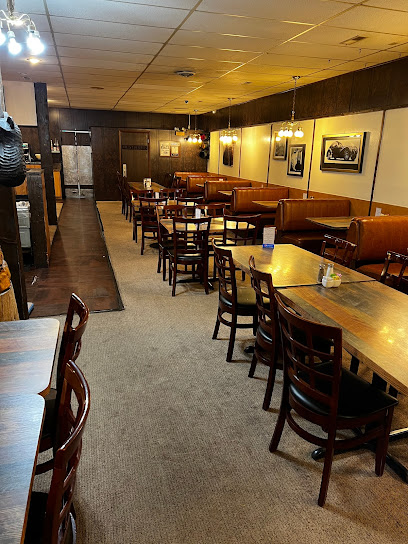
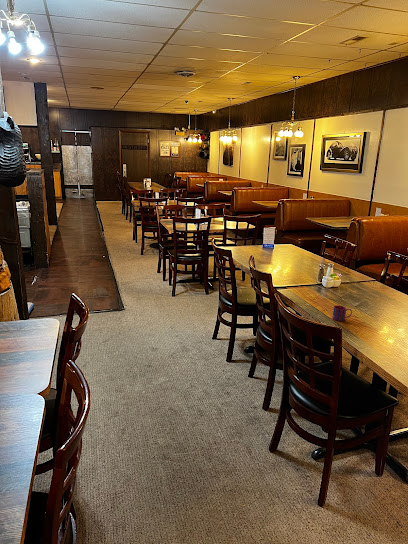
+ mug [331,304,353,322]
